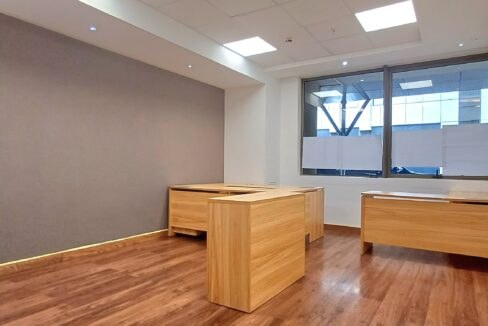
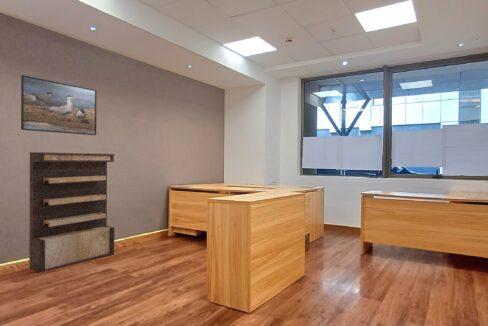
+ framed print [20,74,98,136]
+ bookshelf [28,151,116,274]
